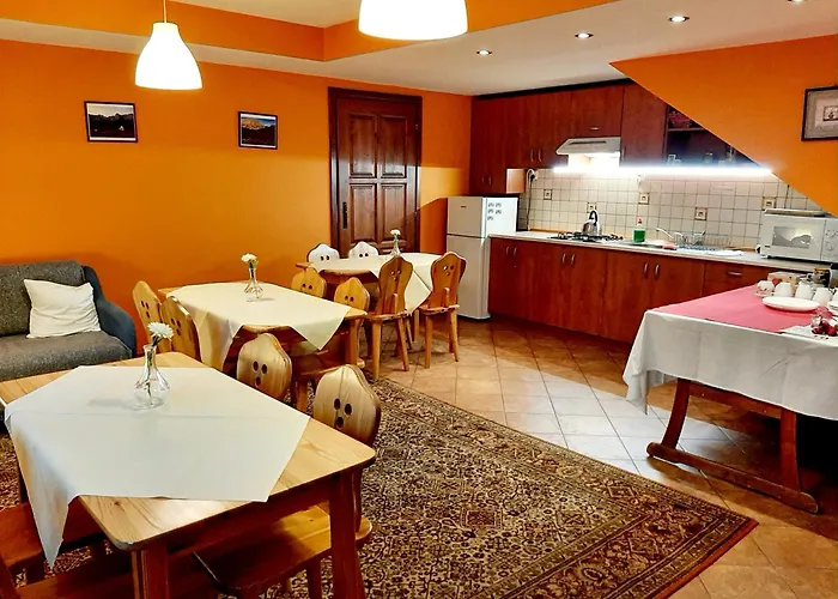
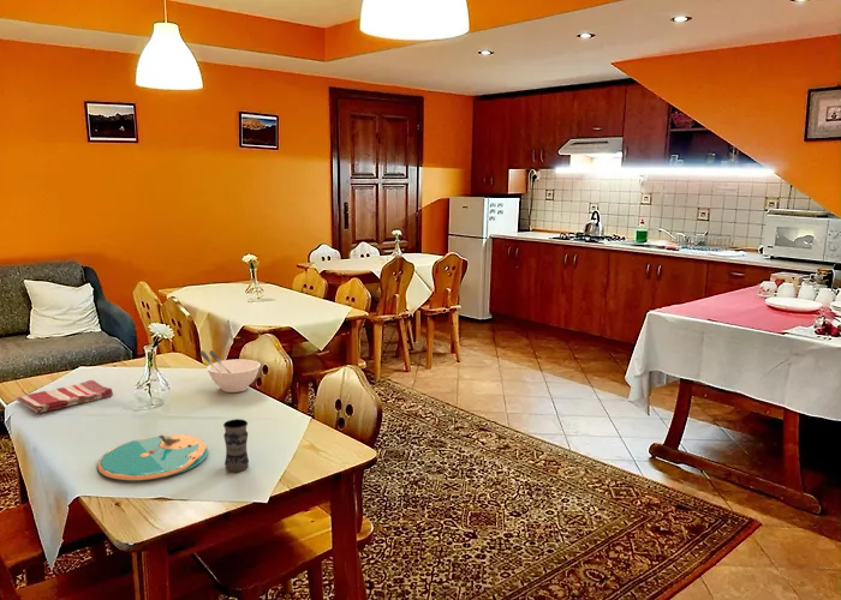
+ jar [222,418,250,473]
+ dish towel [16,379,114,414]
+ bowl [199,349,262,394]
+ plate [96,433,209,481]
